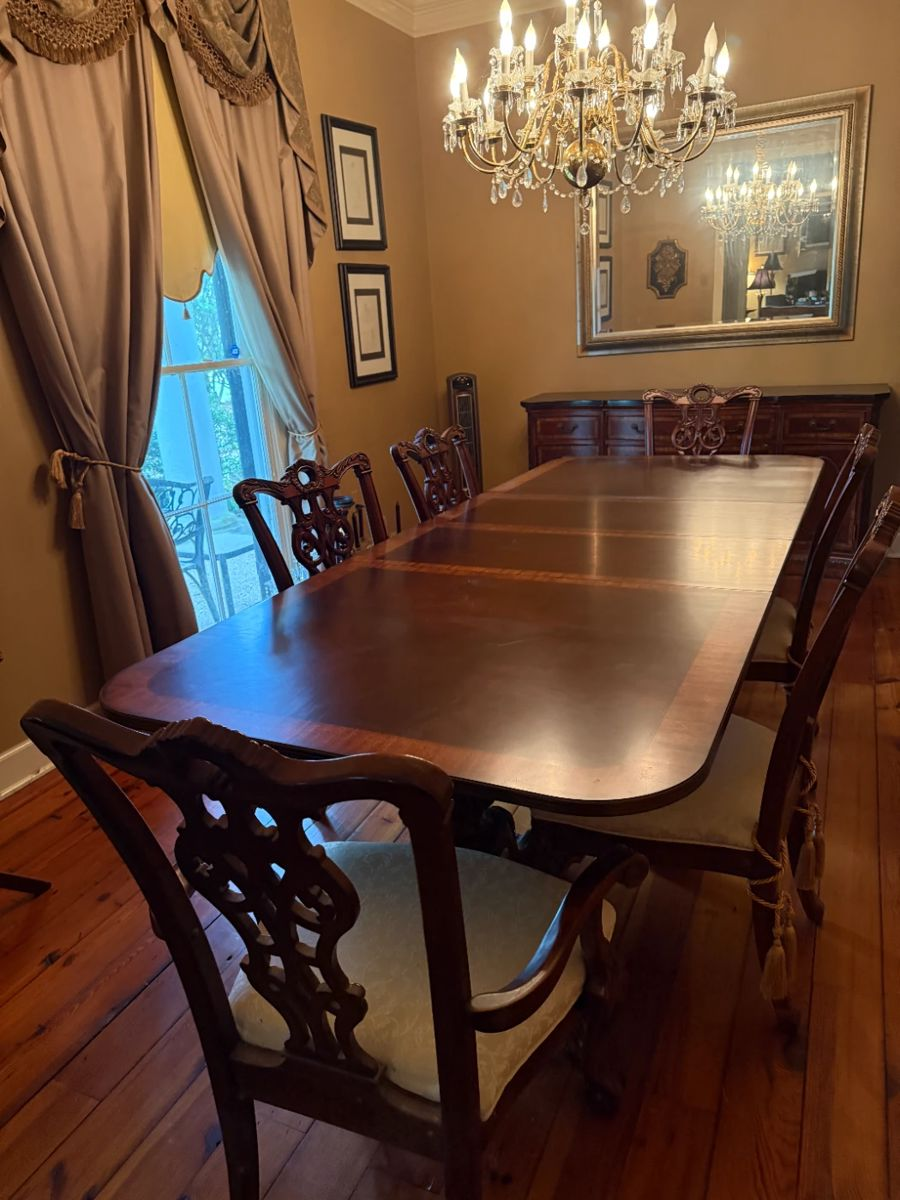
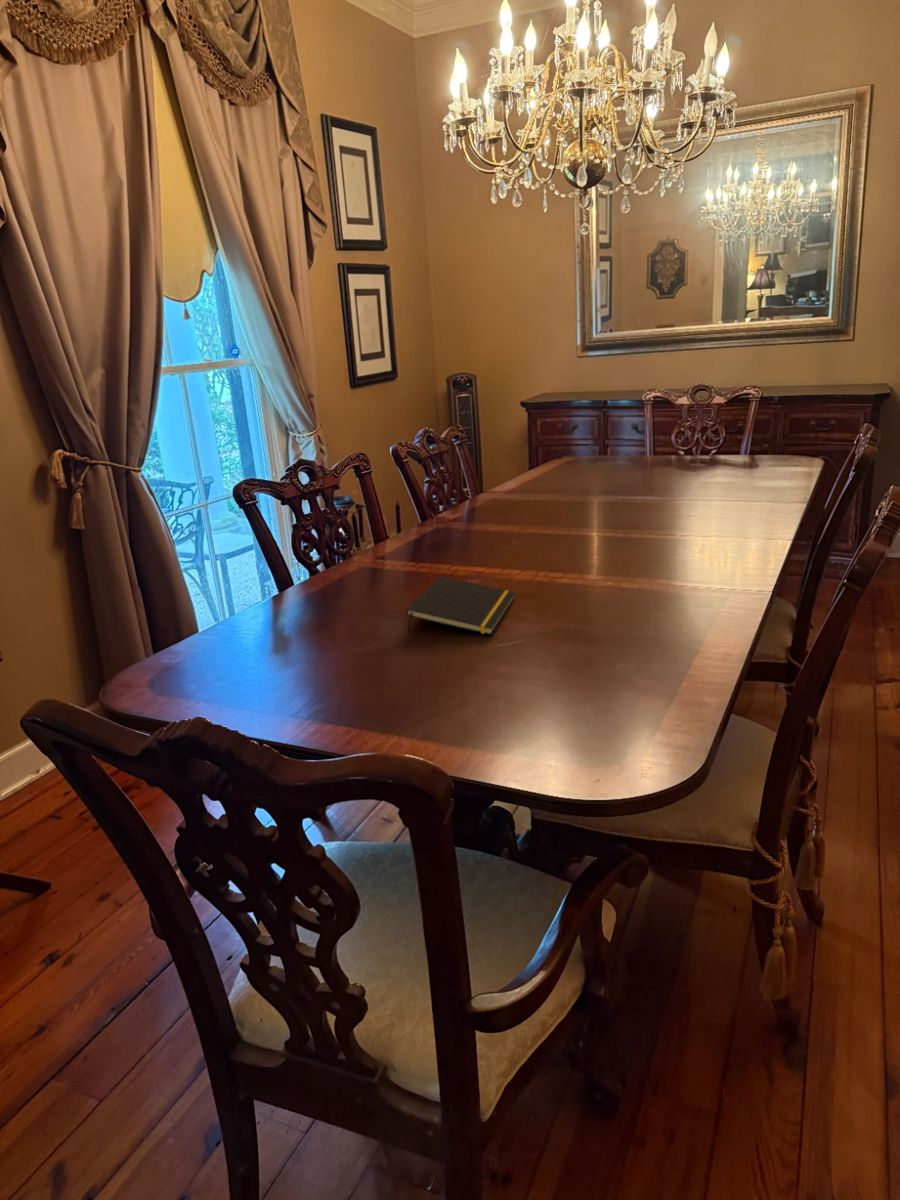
+ notepad [405,576,516,636]
